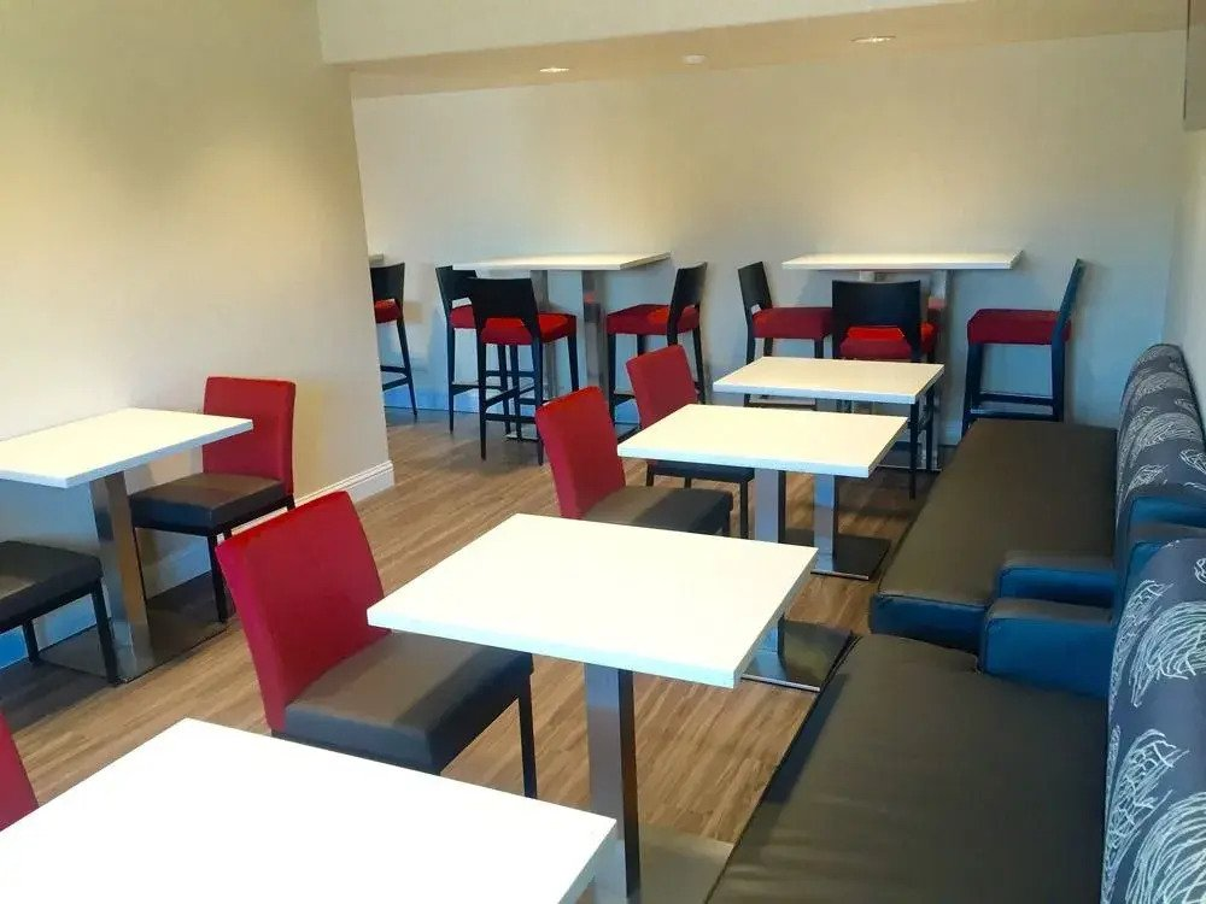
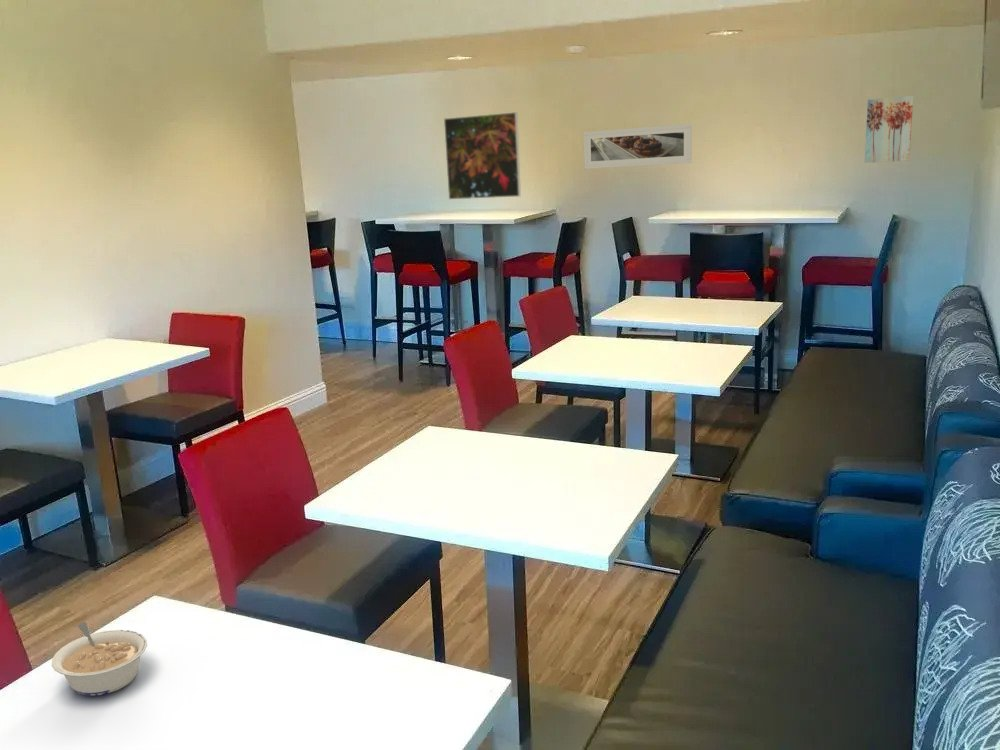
+ legume [51,621,148,697]
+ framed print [583,123,693,170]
+ wall art [864,95,914,164]
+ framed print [443,111,522,200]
